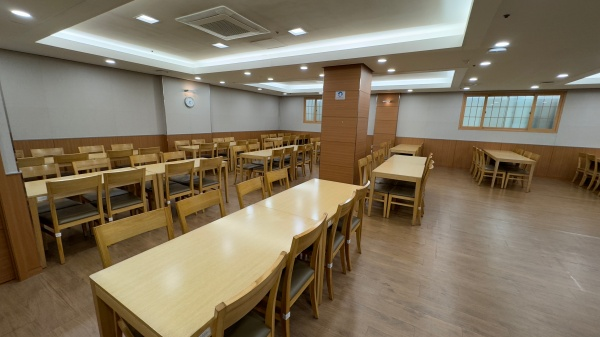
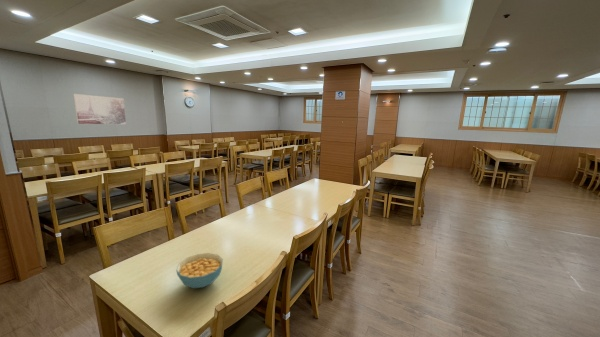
+ cereal bowl [175,252,224,289]
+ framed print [72,93,127,126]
